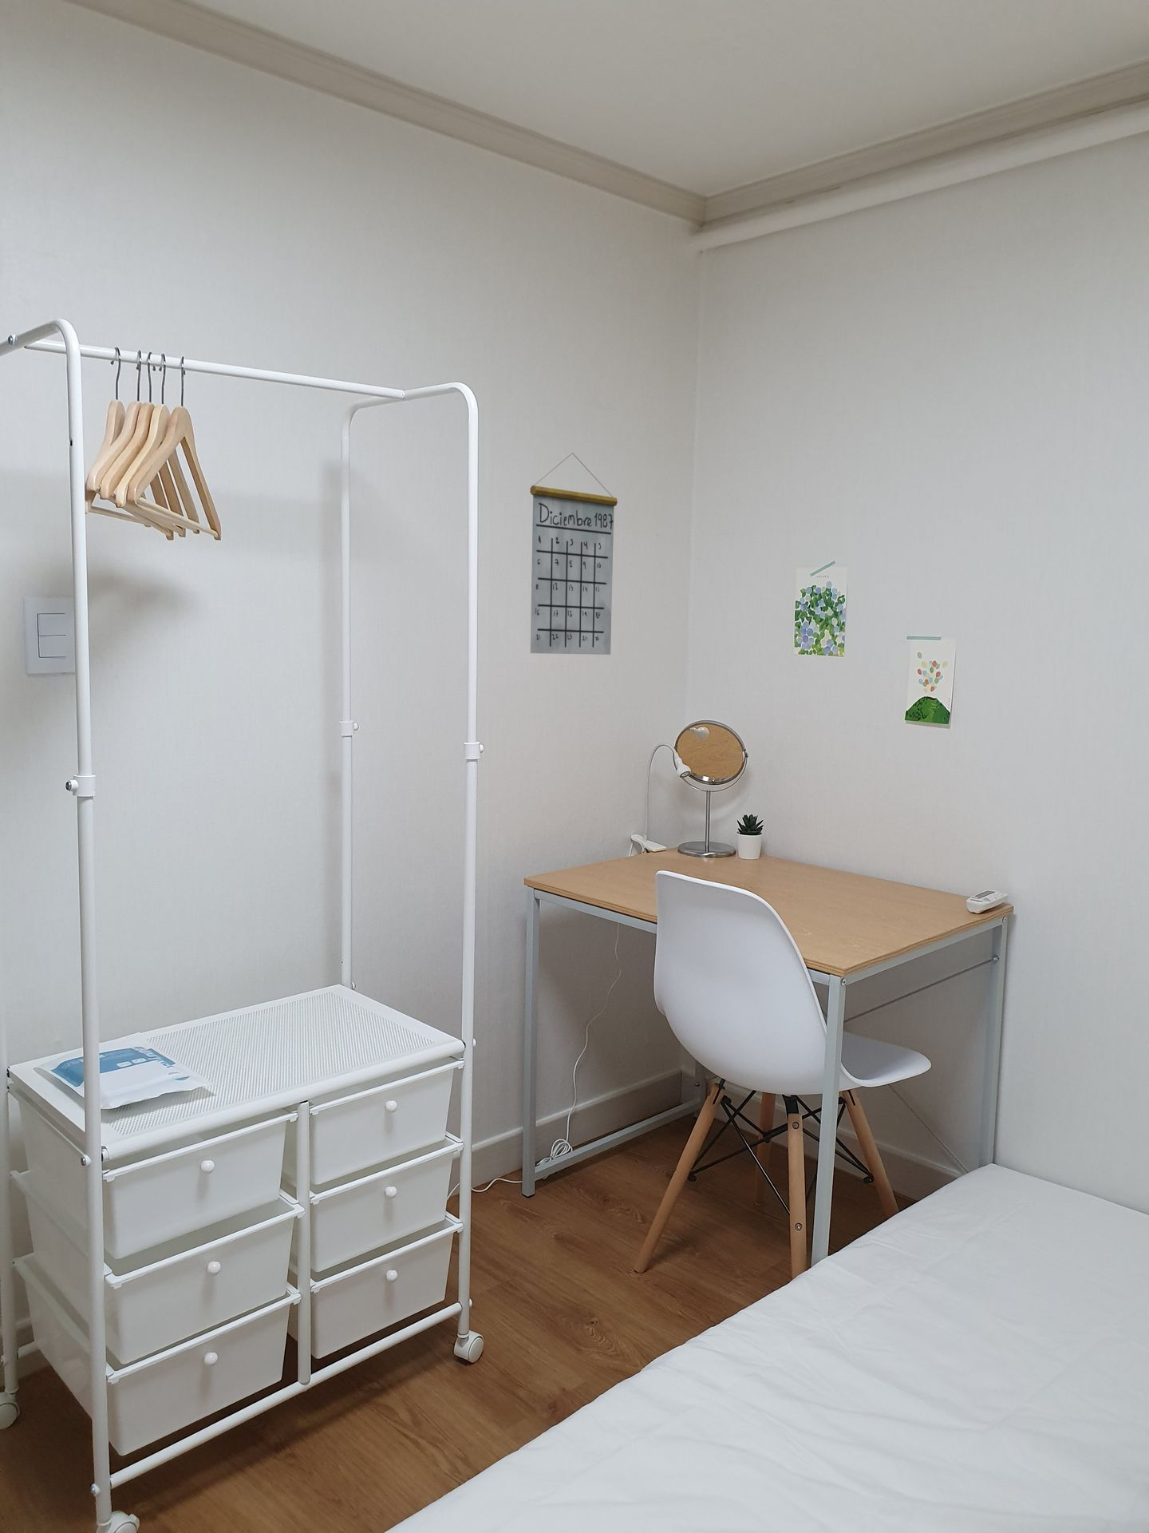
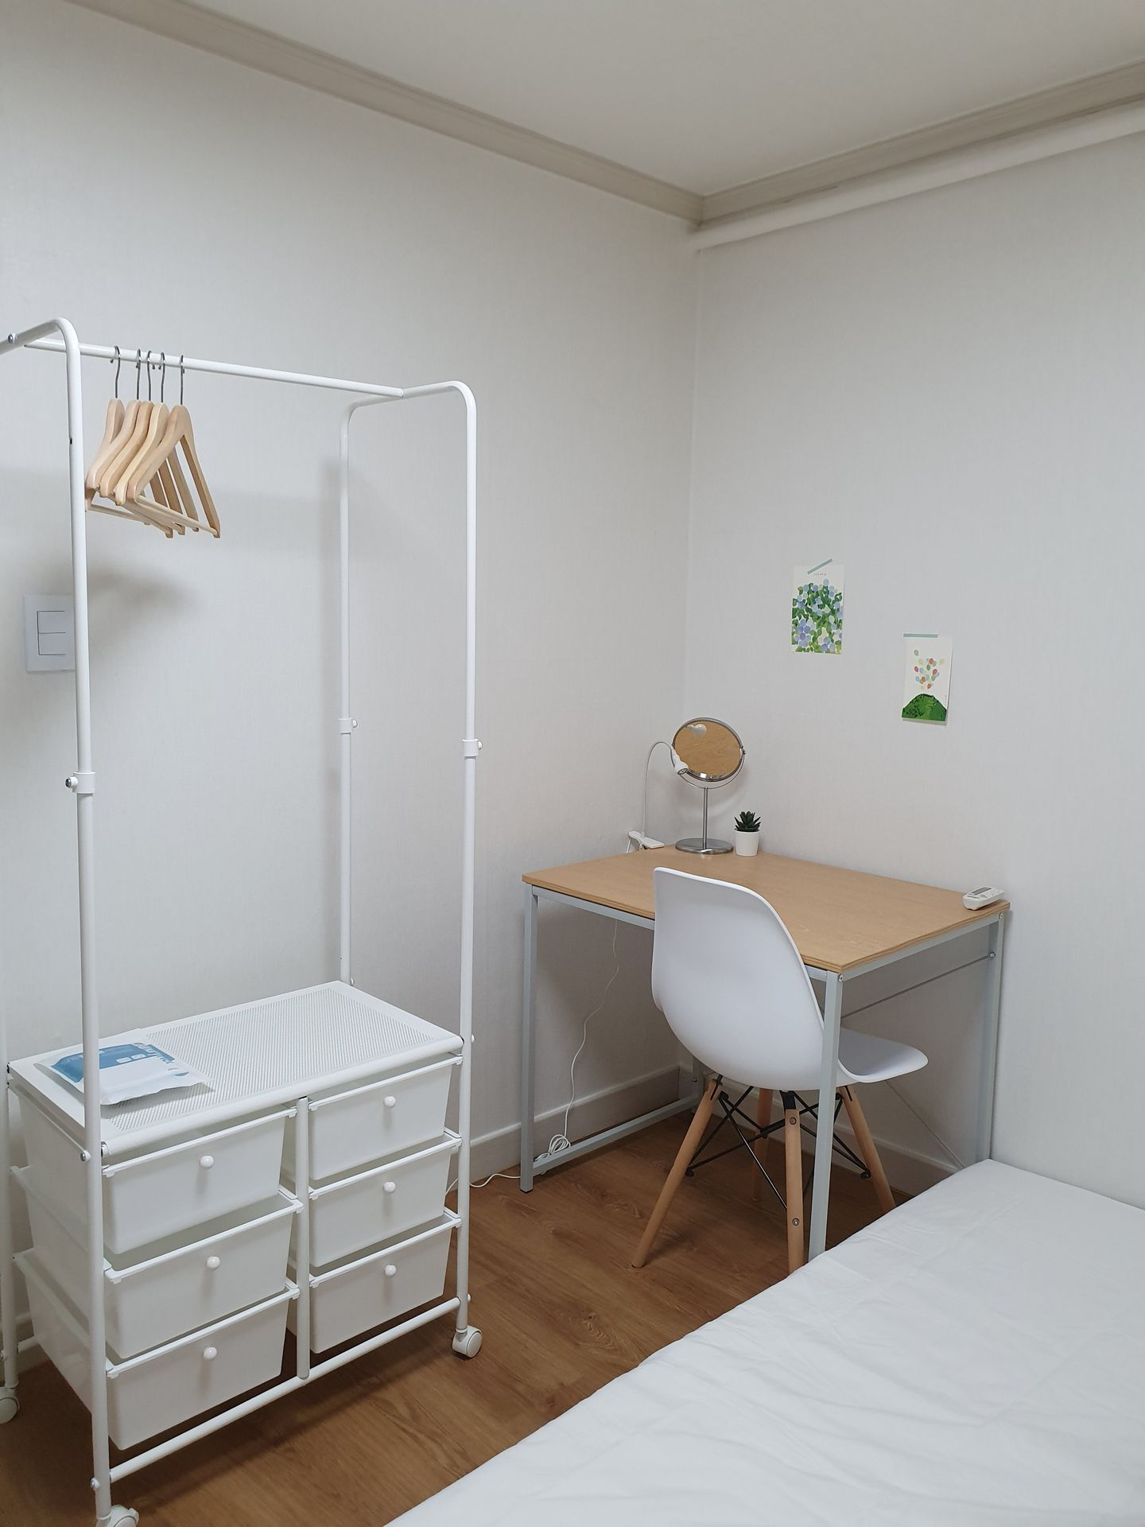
- calendar [529,451,618,655]
